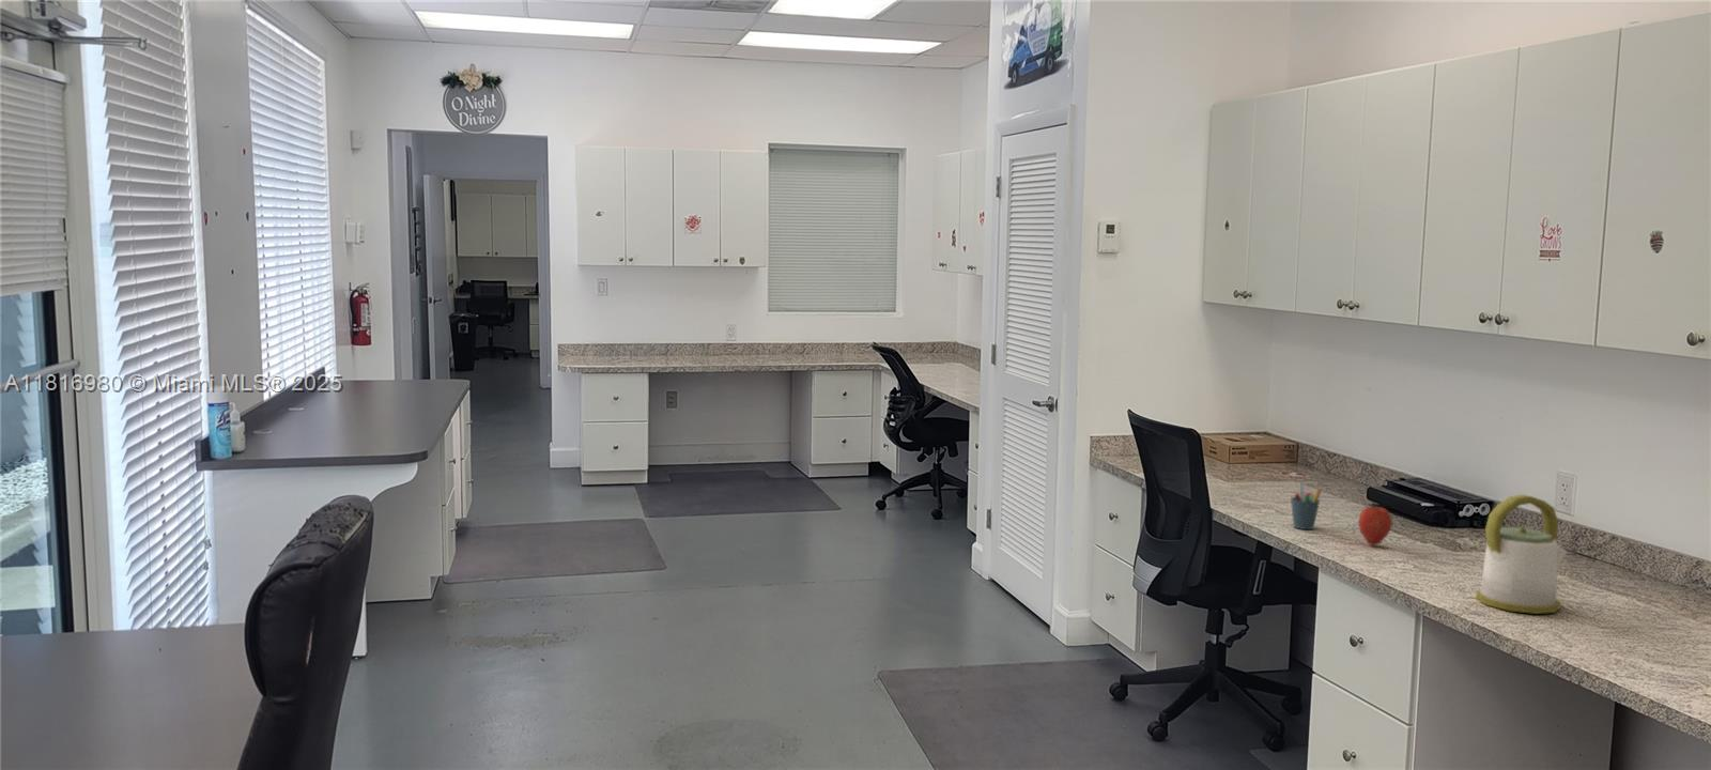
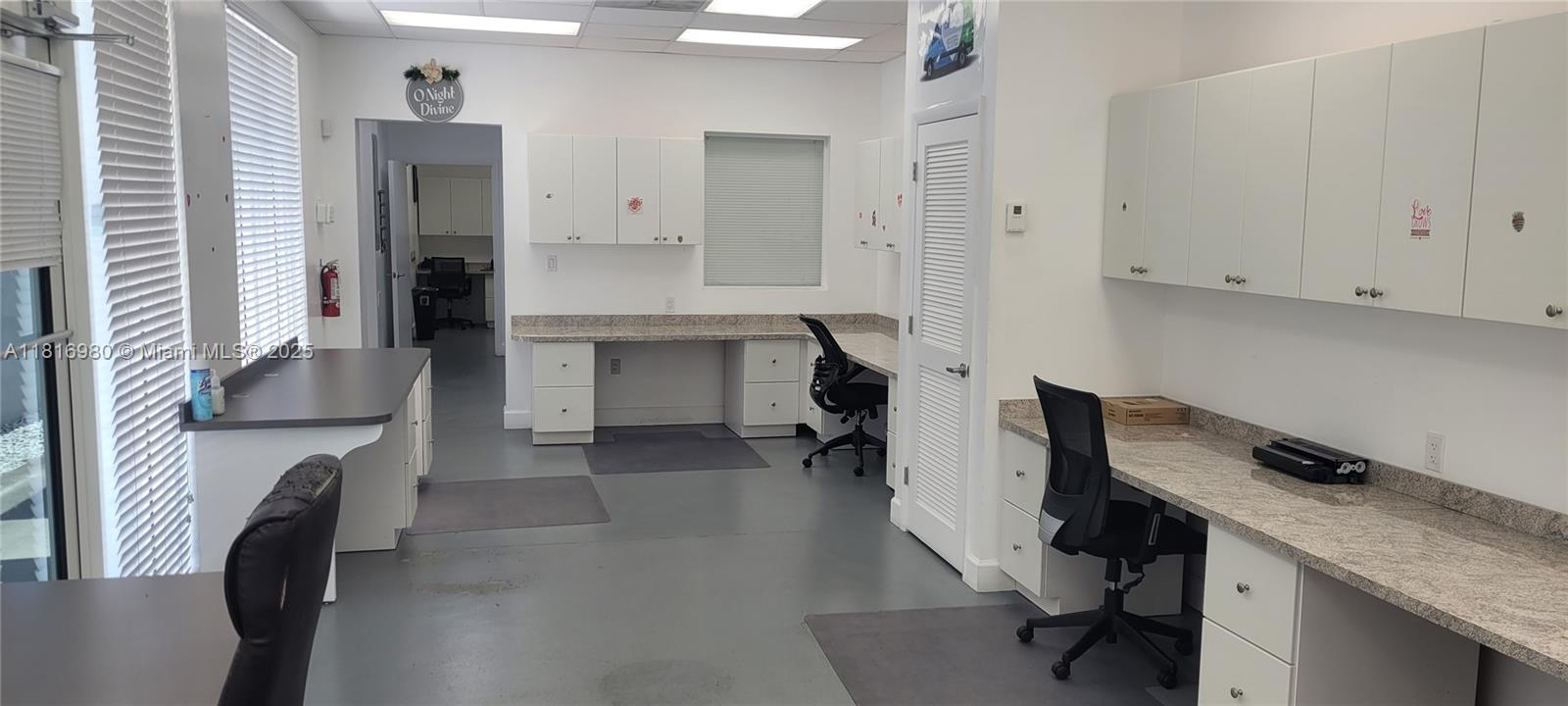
- apple [1357,505,1393,546]
- kettle [1474,493,1569,615]
- pen holder [1290,481,1323,530]
